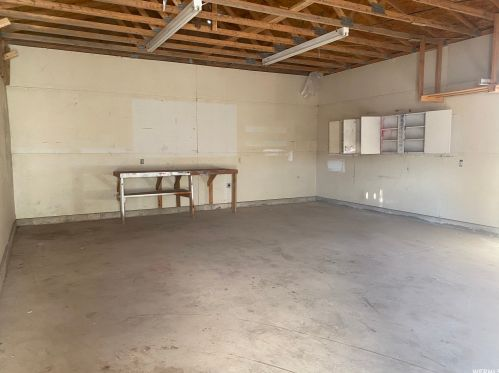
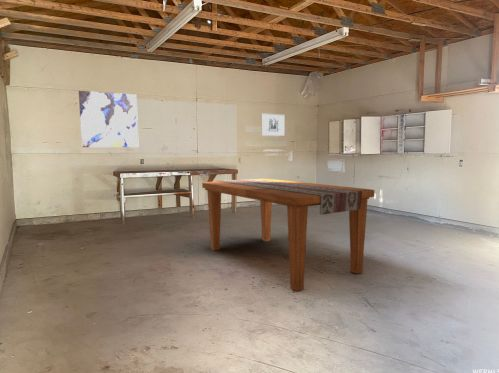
+ wall art [261,112,286,138]
+ dining table [201,178,375,292]
+ wall art [78,90,139,148]
